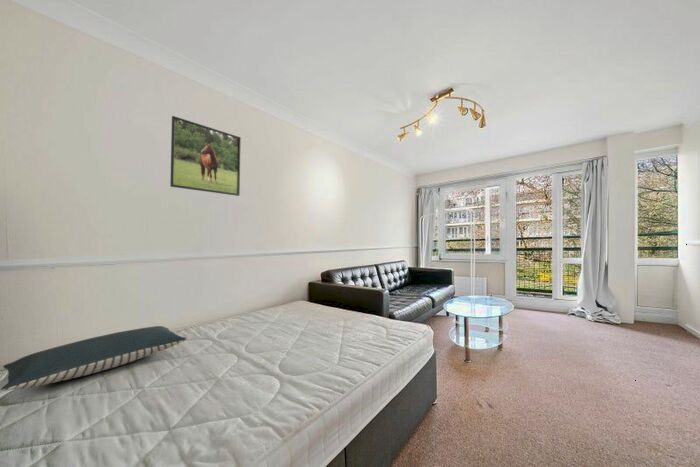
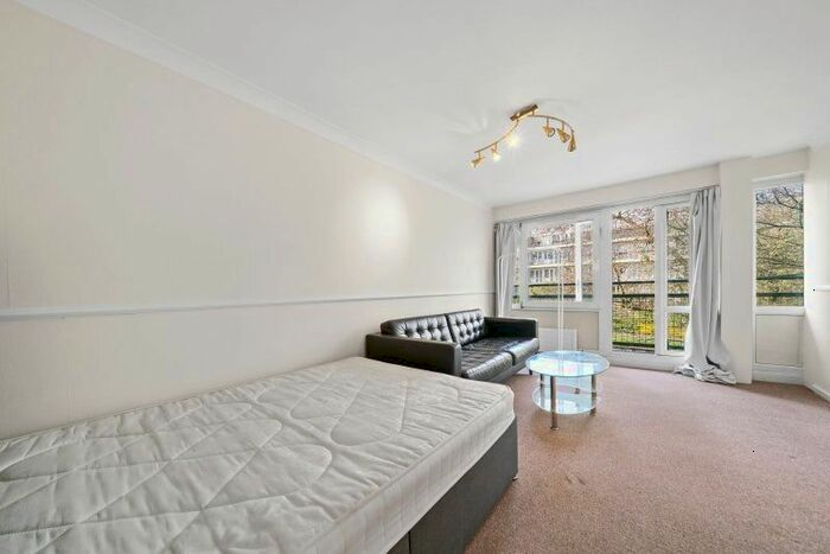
- pillow [0,325,188,392]
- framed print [169,115,242,197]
